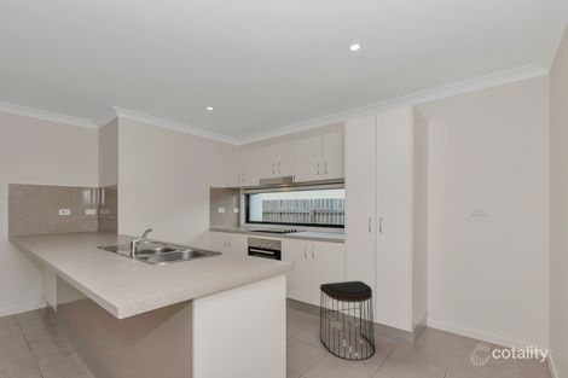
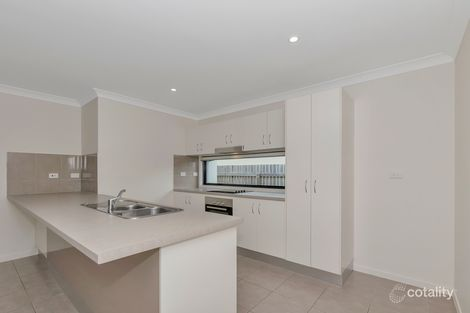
- stool [319,280,376,362]
